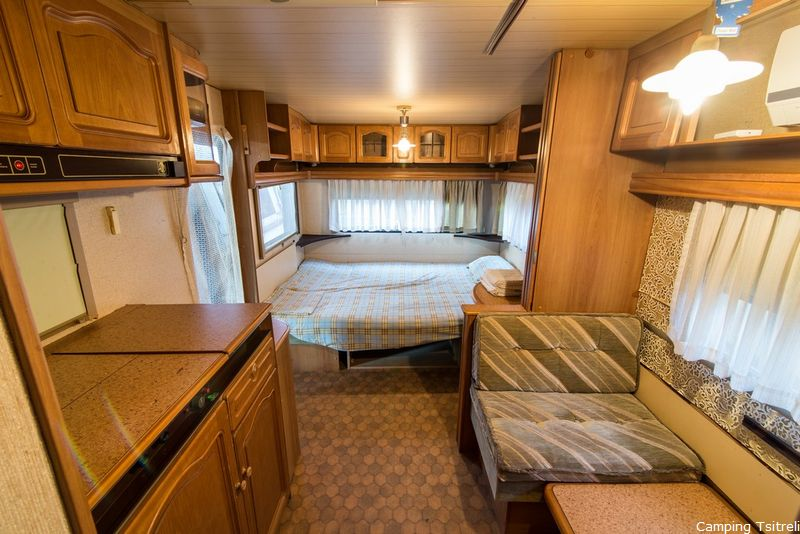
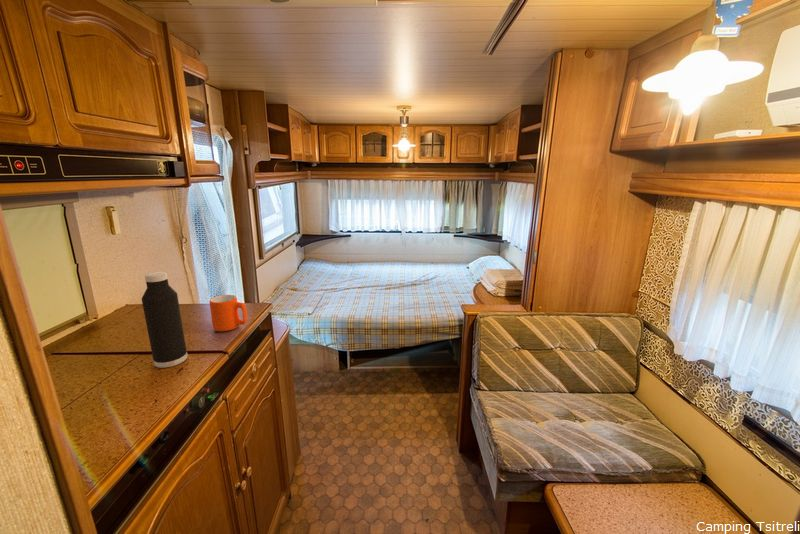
+ mug [208,294,248,332]
+ water bottle [141,271,188,369]
